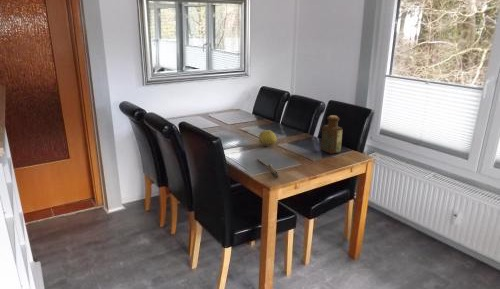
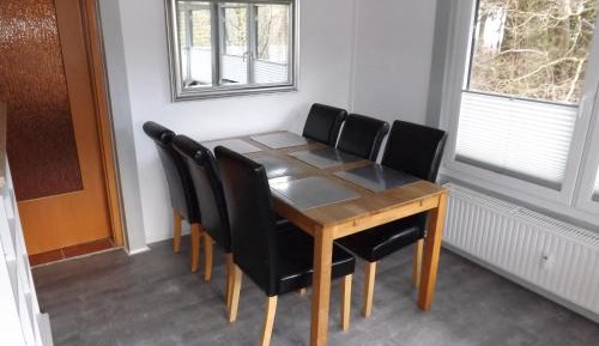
- spoon [256,158,280,179]
- fruit [258,129,278,147]
- bottle [320,114,343,155]
